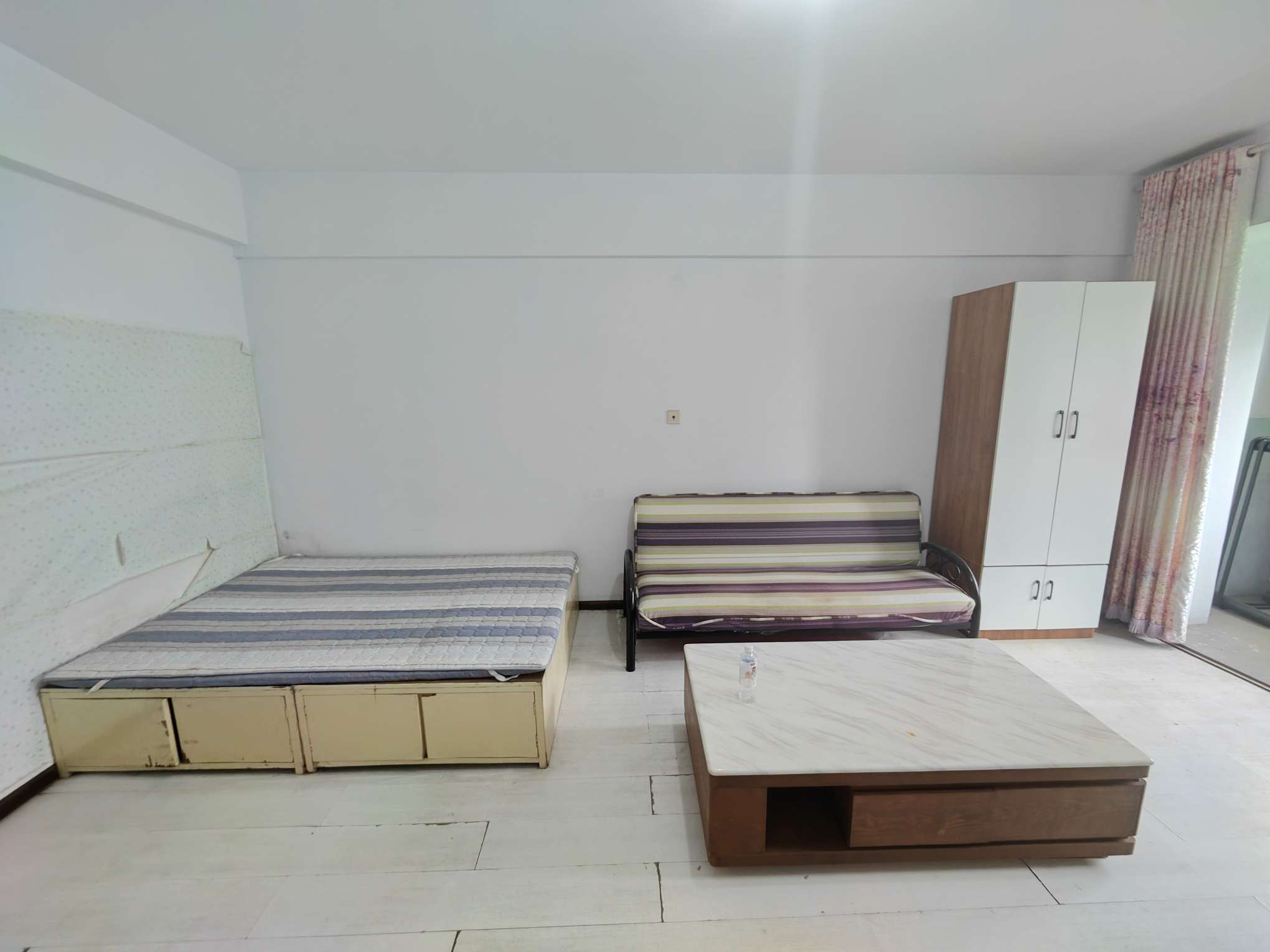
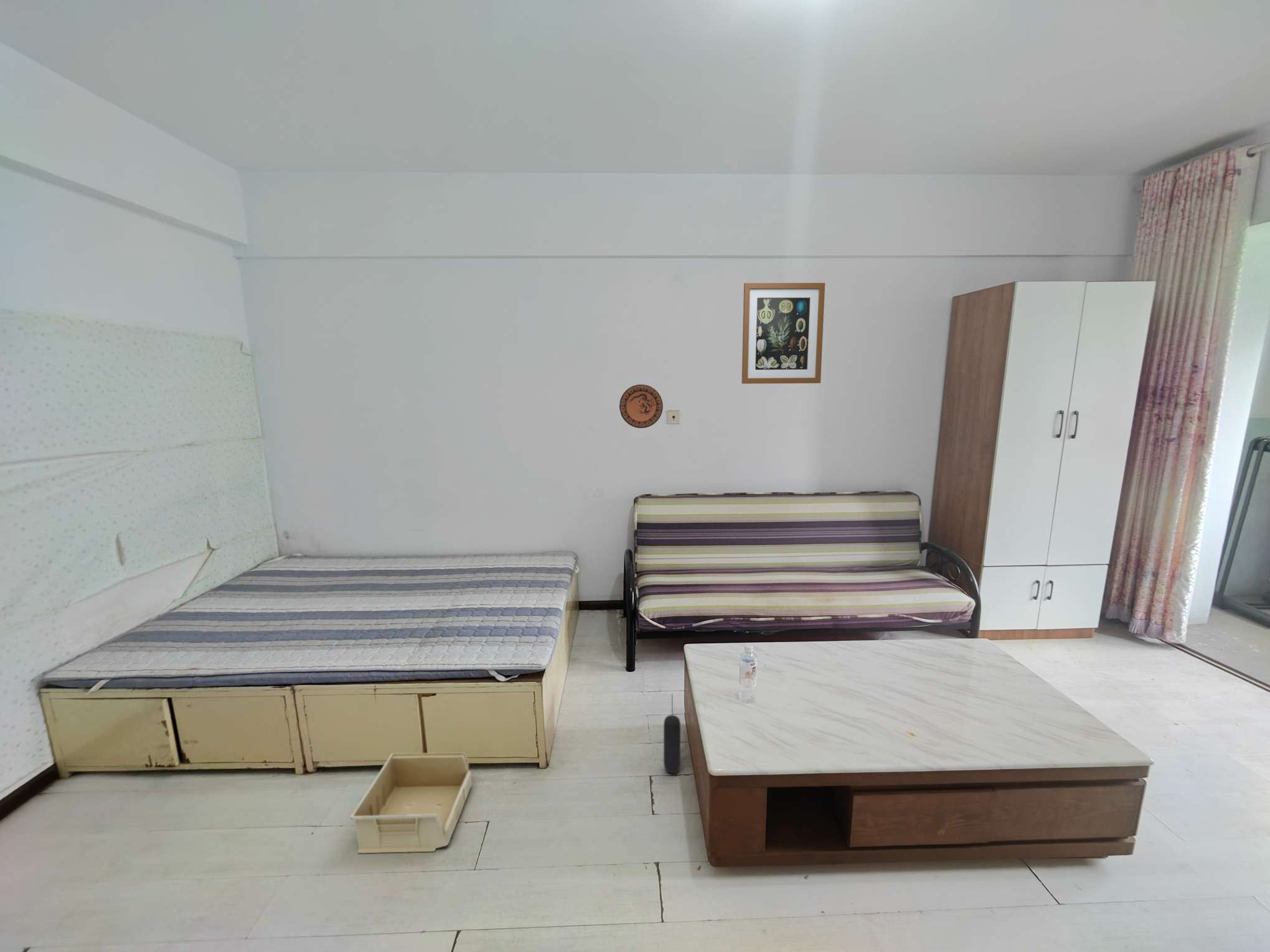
+ wall art [741,282,825,385]
+ storage bin [349,752,473,854]
+ speaker [663,693,681,773]
+ decorative plate [619,384,664,429]
